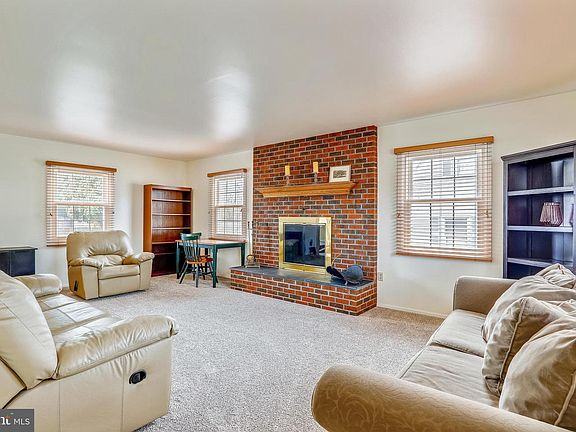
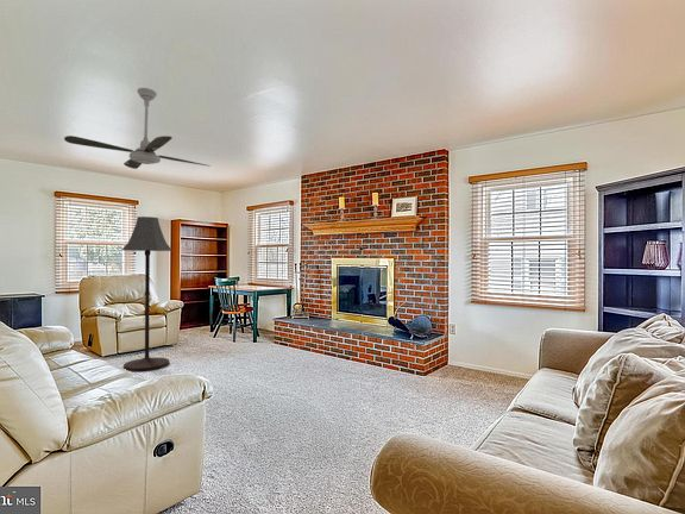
+ floor lamp [121,215,174,372]
+ ceiling fan [63,87,212,170]
